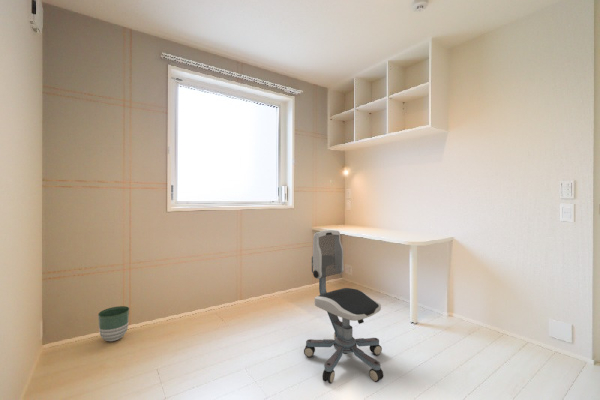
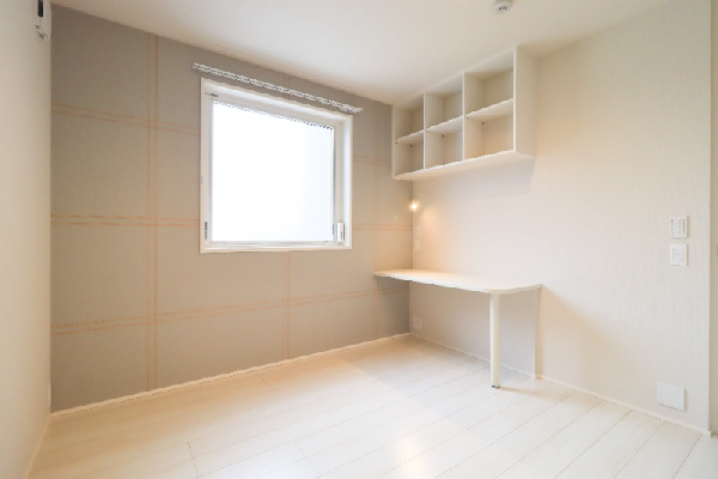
- planter [97,305,130,342]
- office chair [303,229,385,385]
